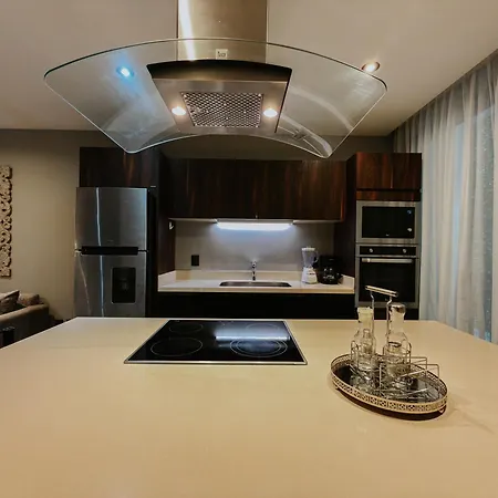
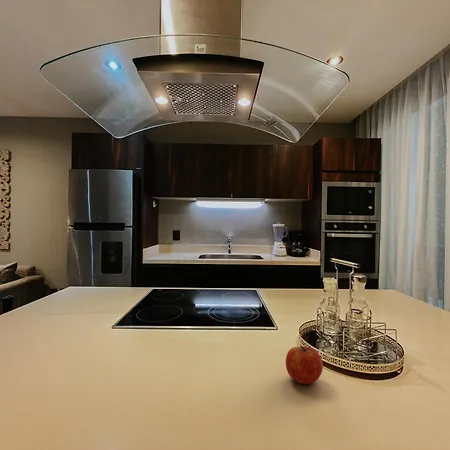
+ fruit [285,345,324,385]
